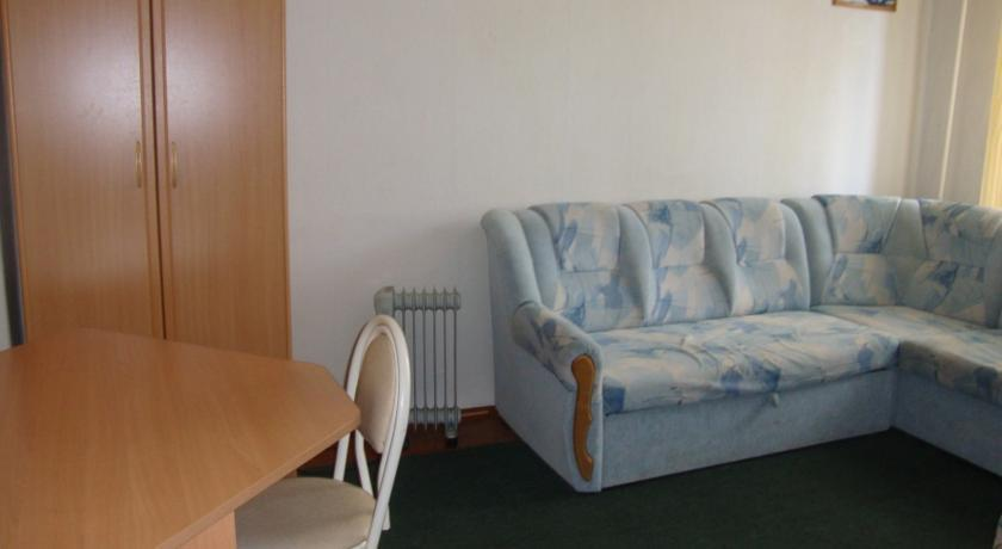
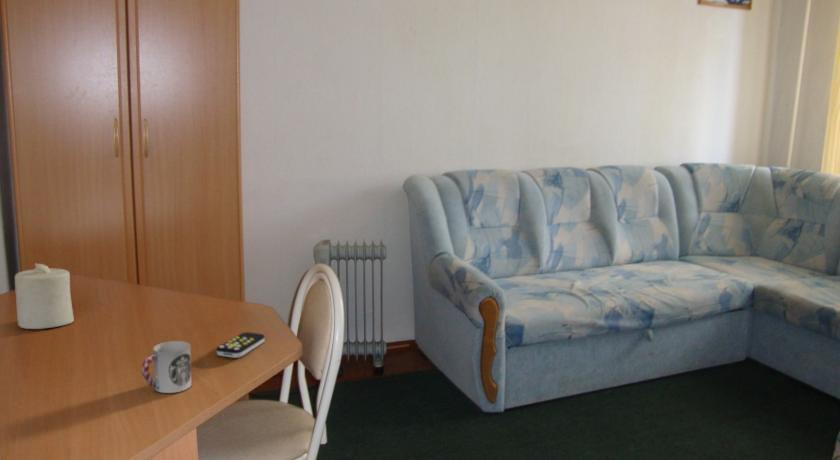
+ cup [141,340,192,394]
+ candle [14,262,75,330]
+ remote control [216,331,266,359]
